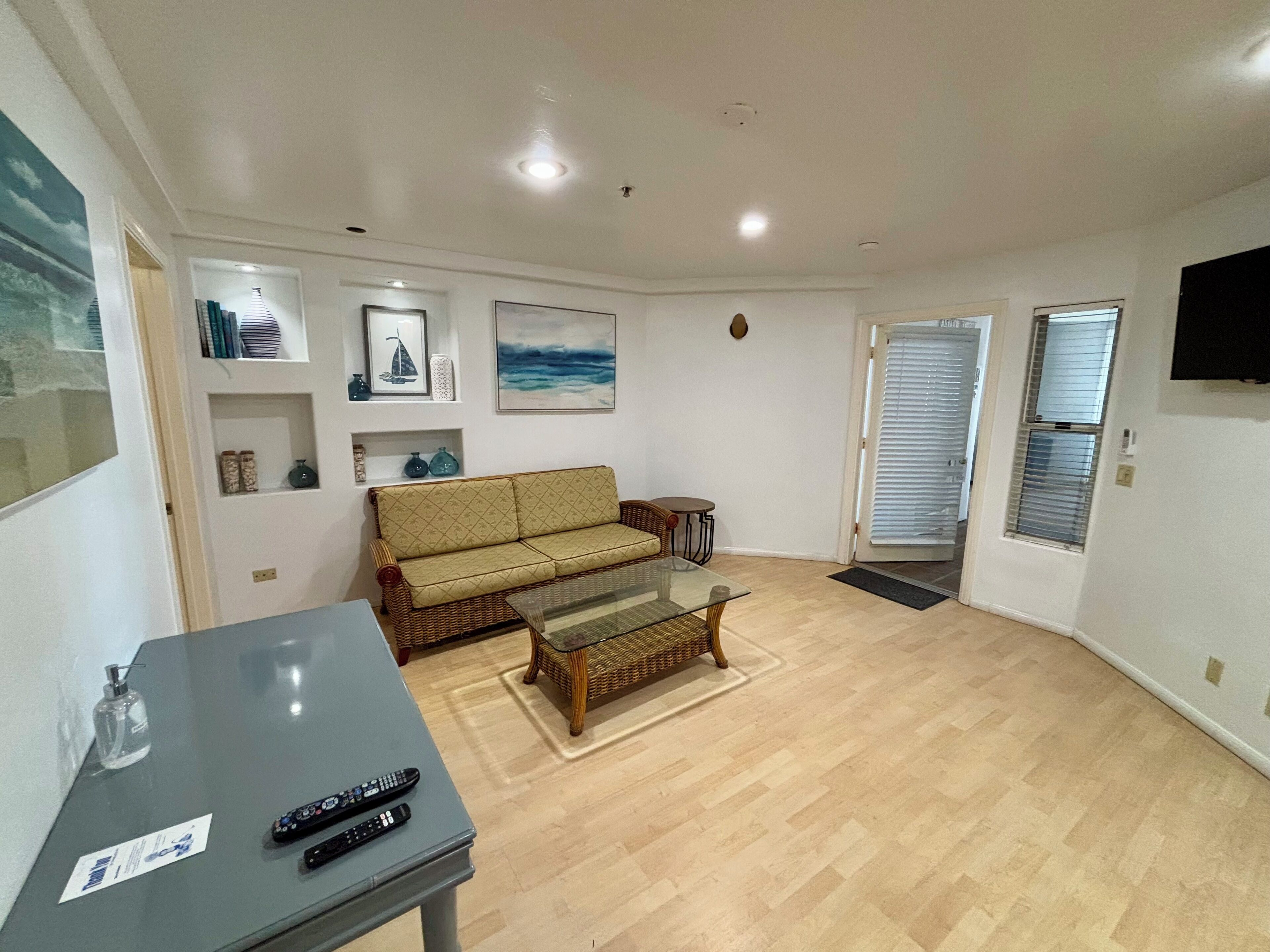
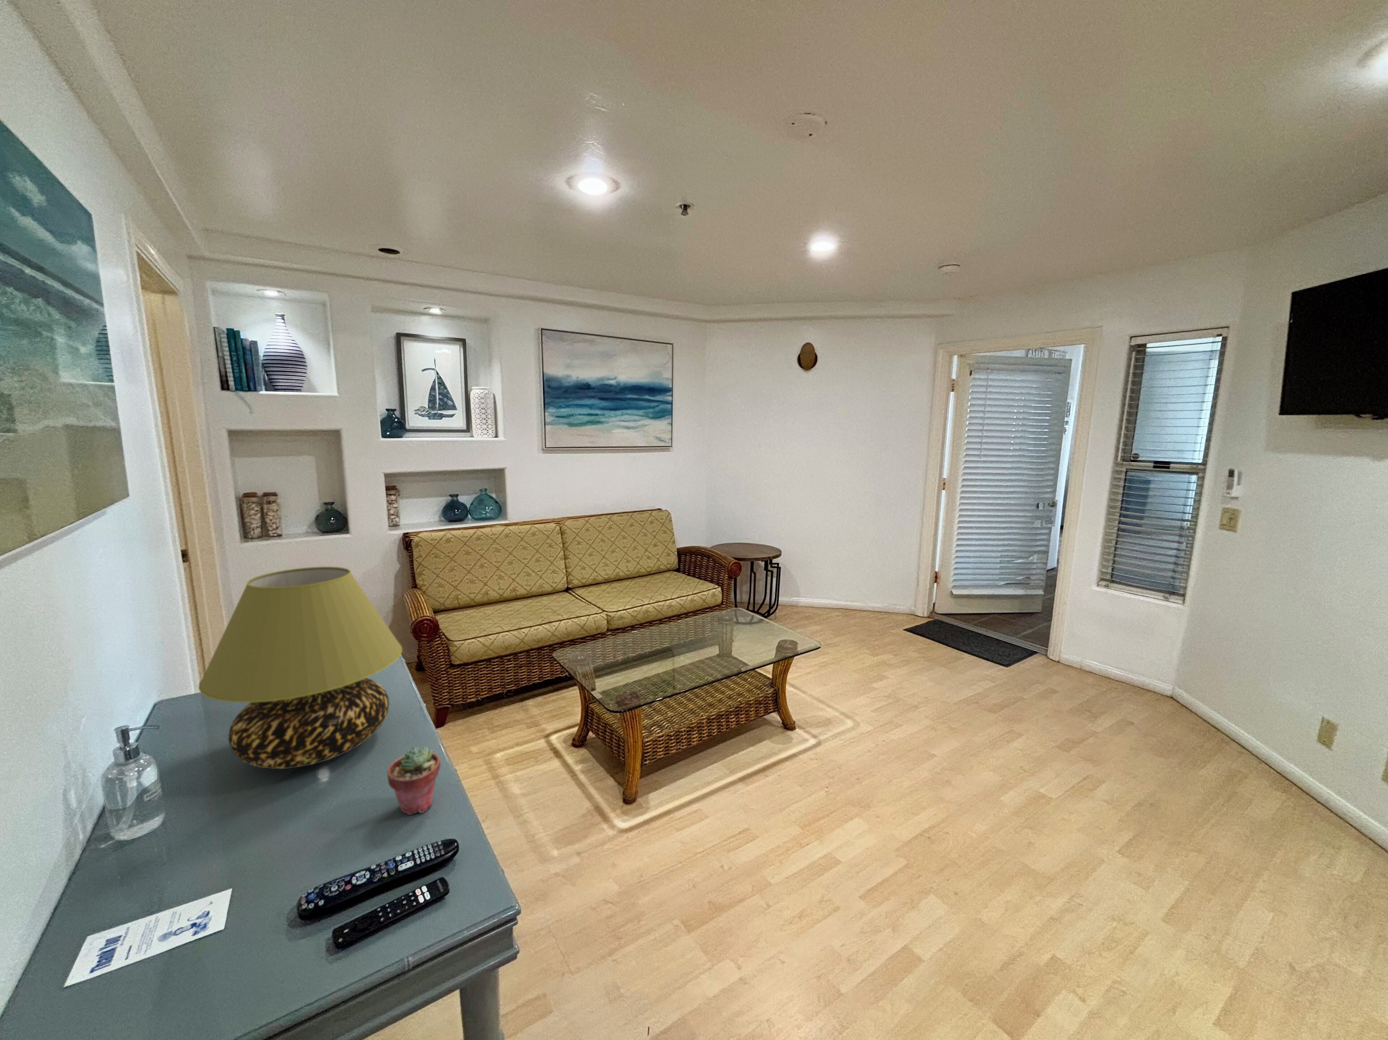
+ potted succulent [387,746,440,815]
+ table lamp [198,566,402,769]
